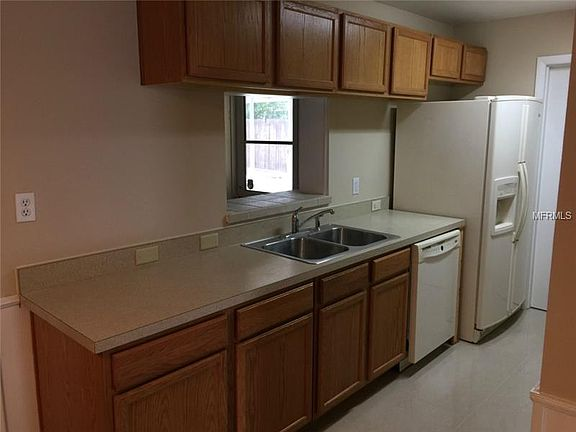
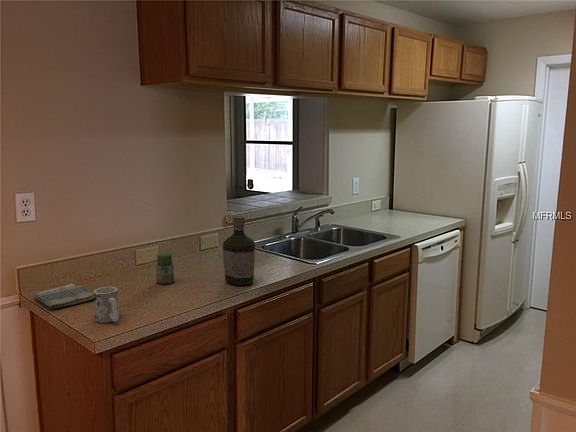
+ jar [155,252,175,285]
+ bottle [222,216,256,286]
+ mug [93,286,121,324]
+ dish towel [32,282,94,310]
